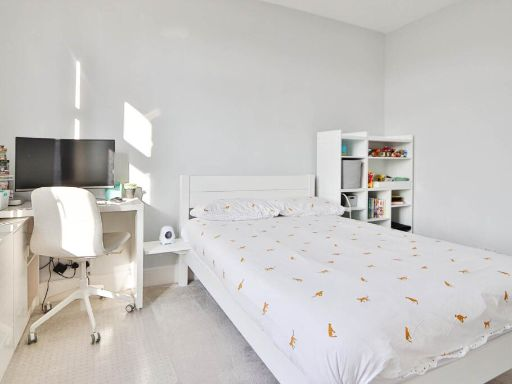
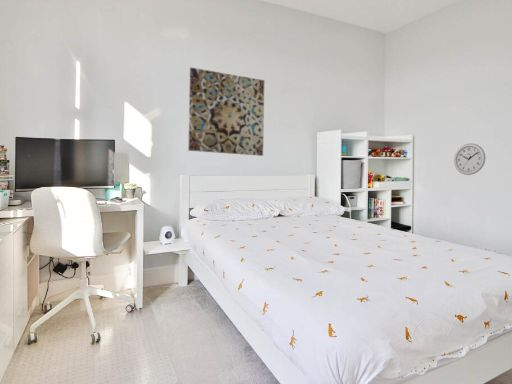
+ wall clock [453,143,487,176]
+ wall art [187,66,265,157]
